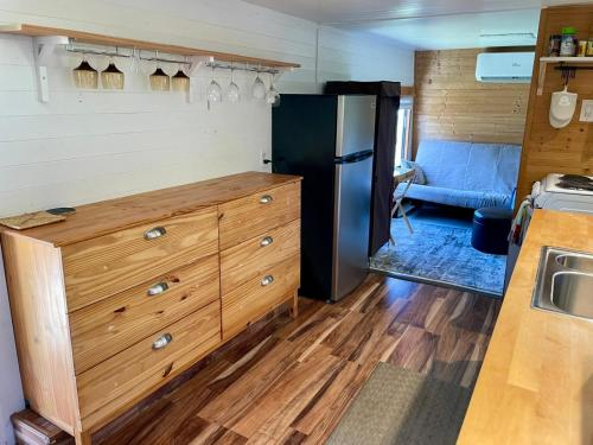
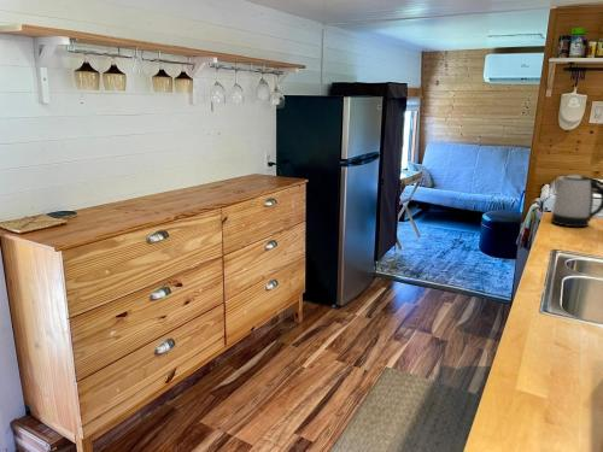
+ kettle [550,174,603,229]
